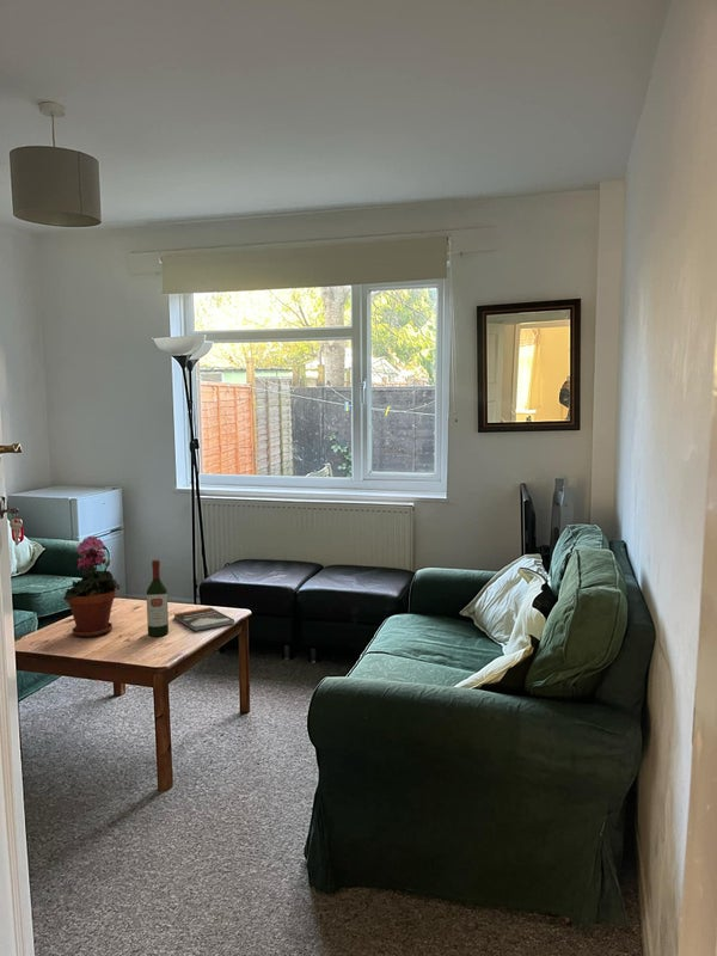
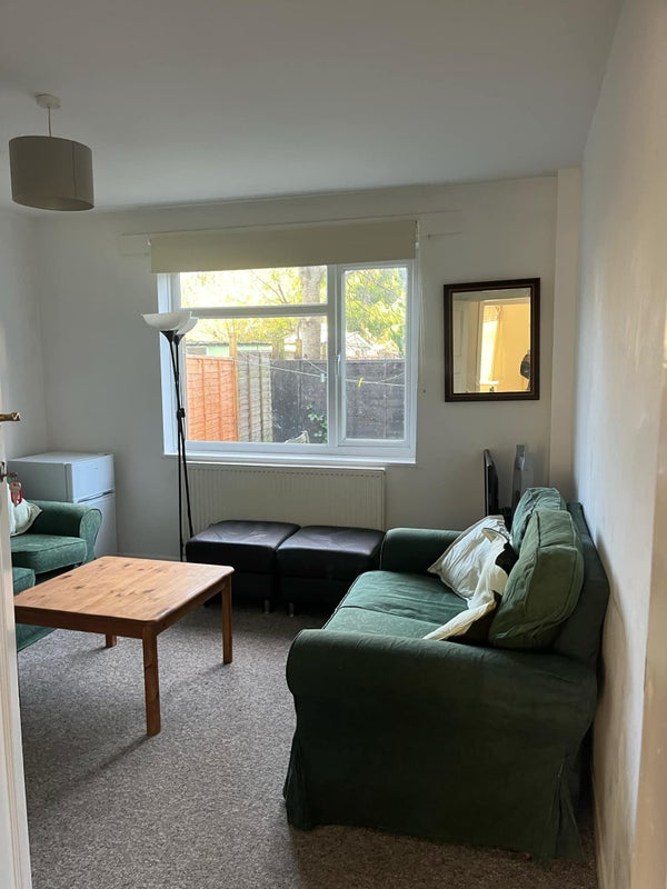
- potted plant [62,535,121,638]
- wine bottle [146,558,170,637]
- book [173,606,235,632]
